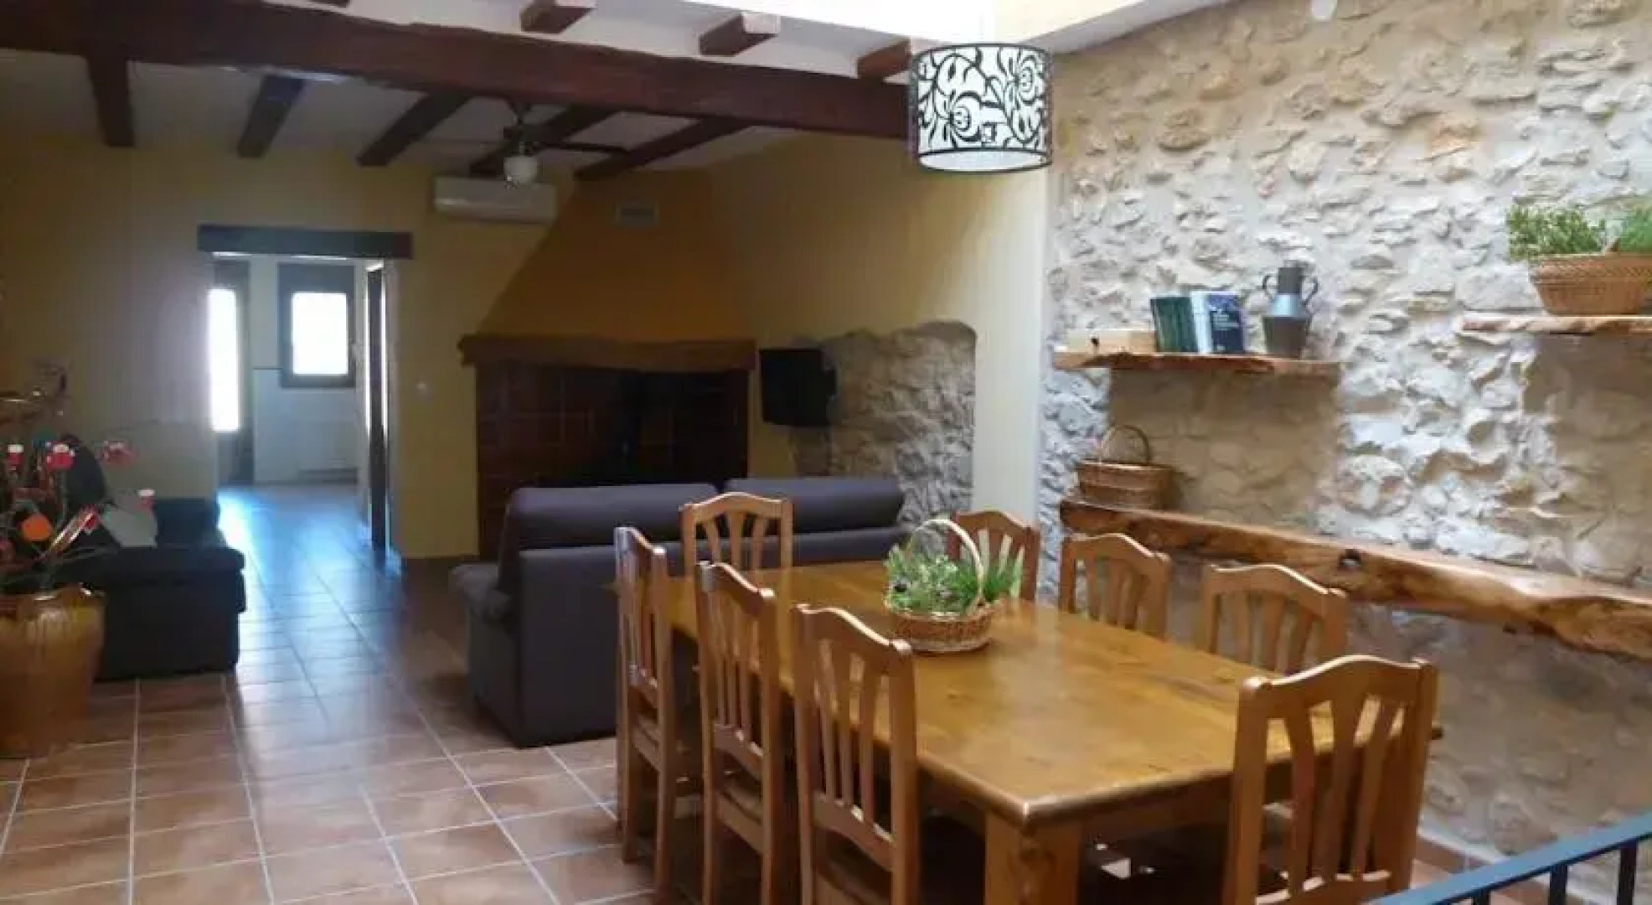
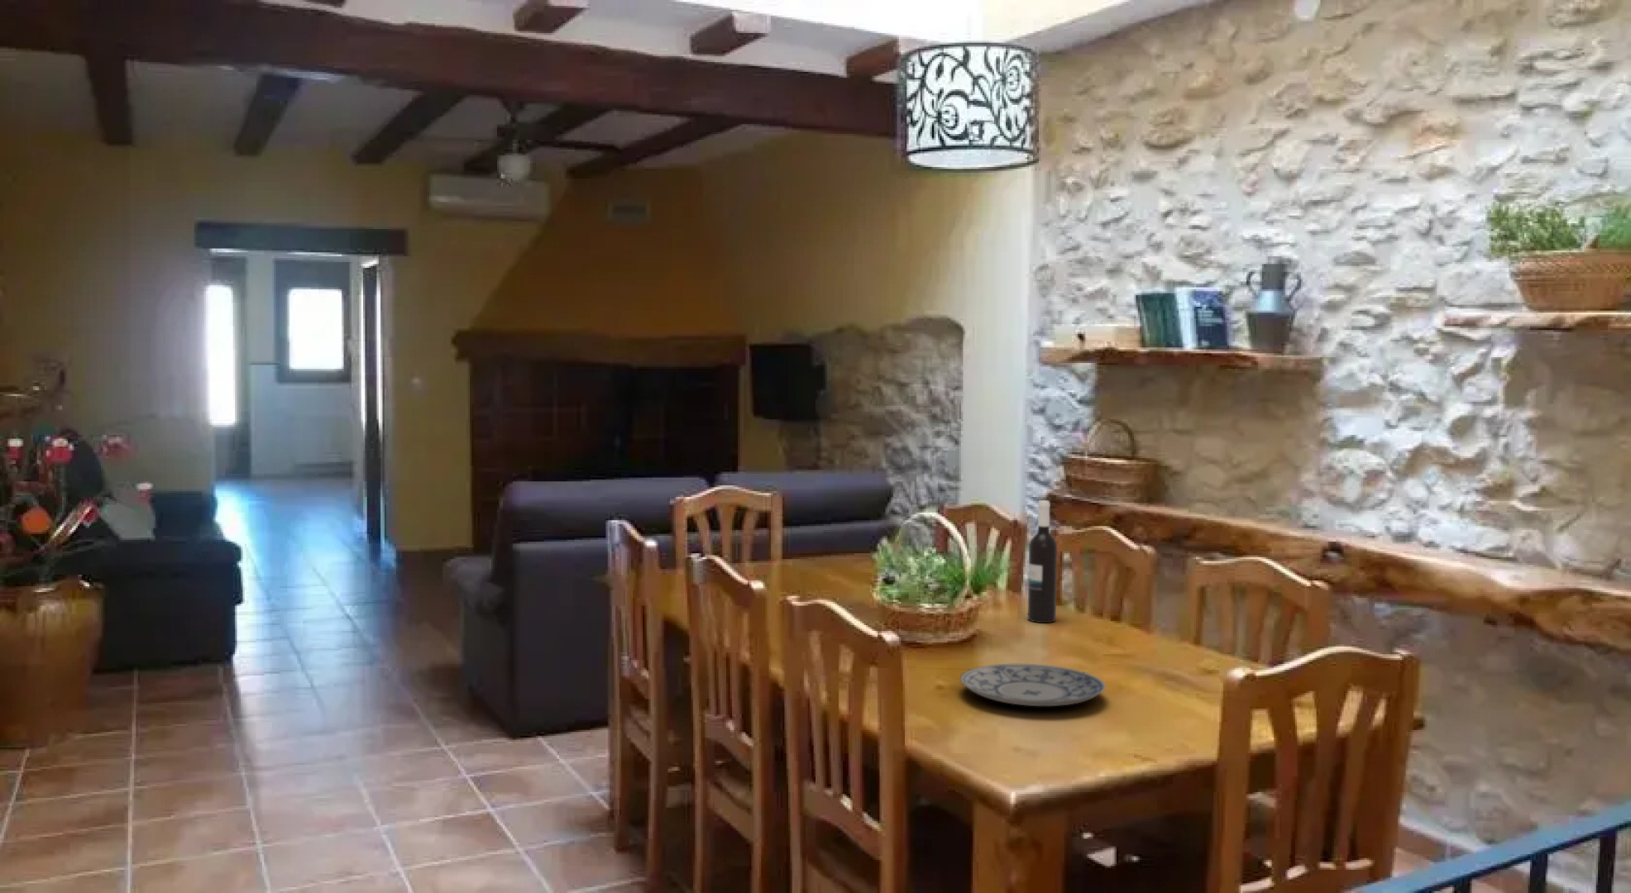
+ plate [959,663,1106,707]
+ wine bottle [1027,499,1058,624]
